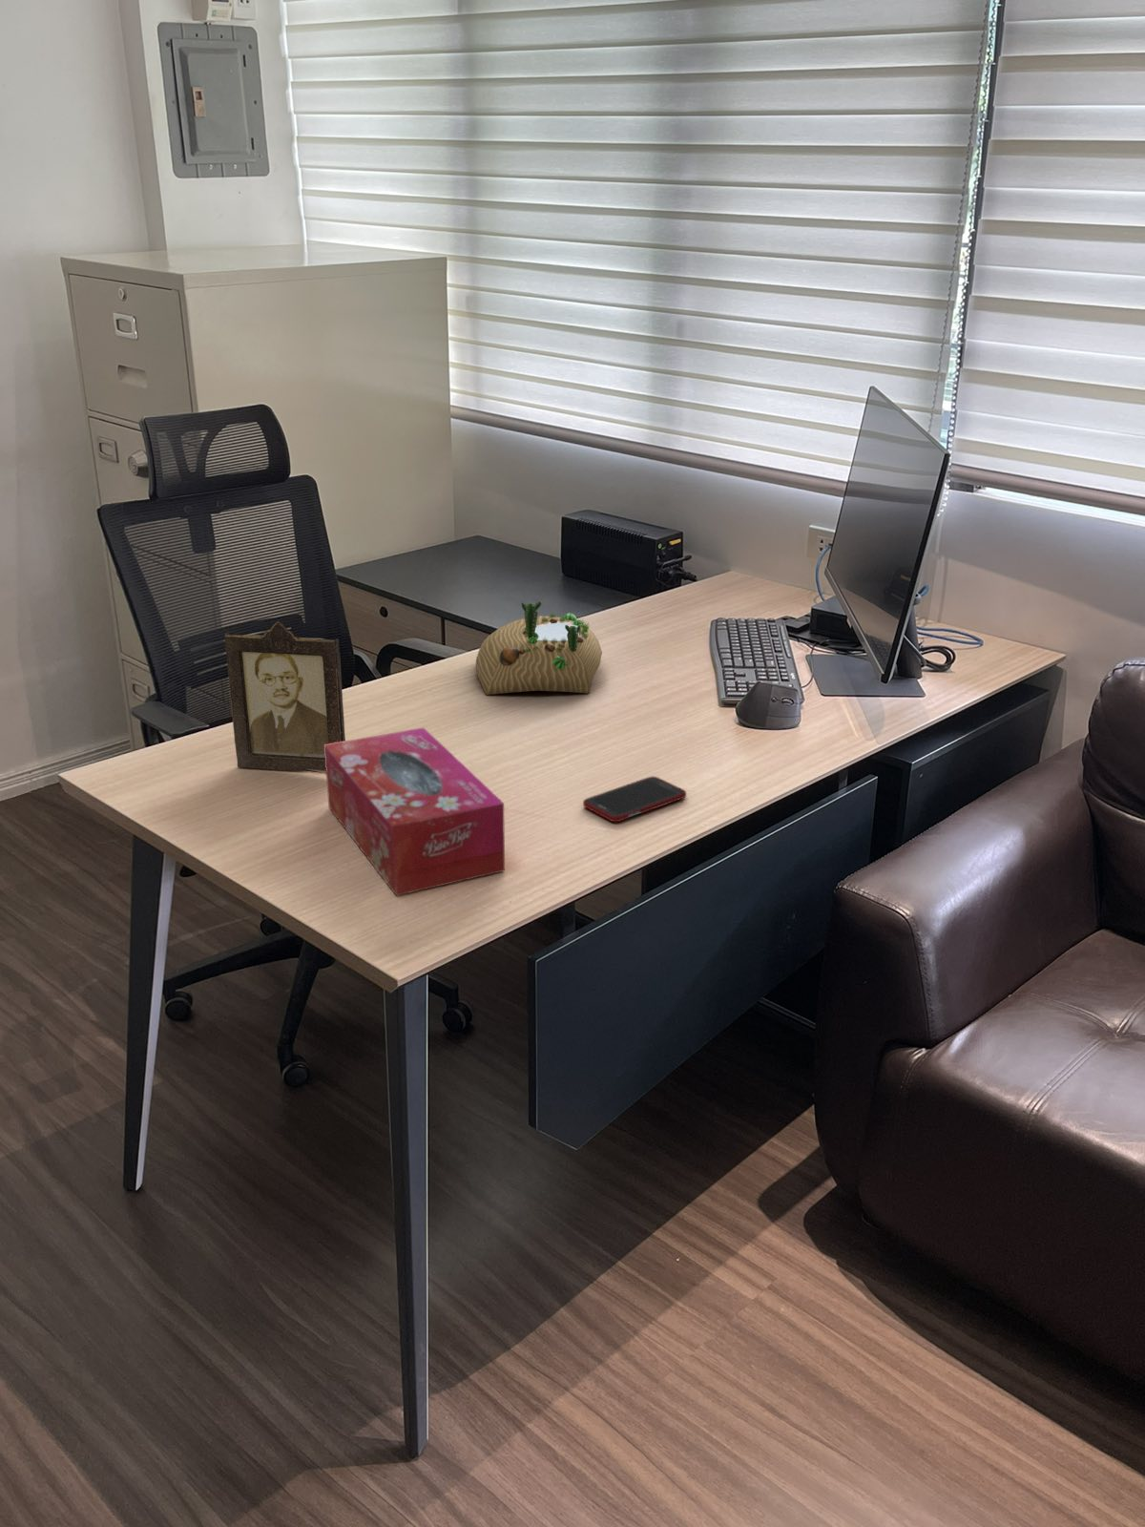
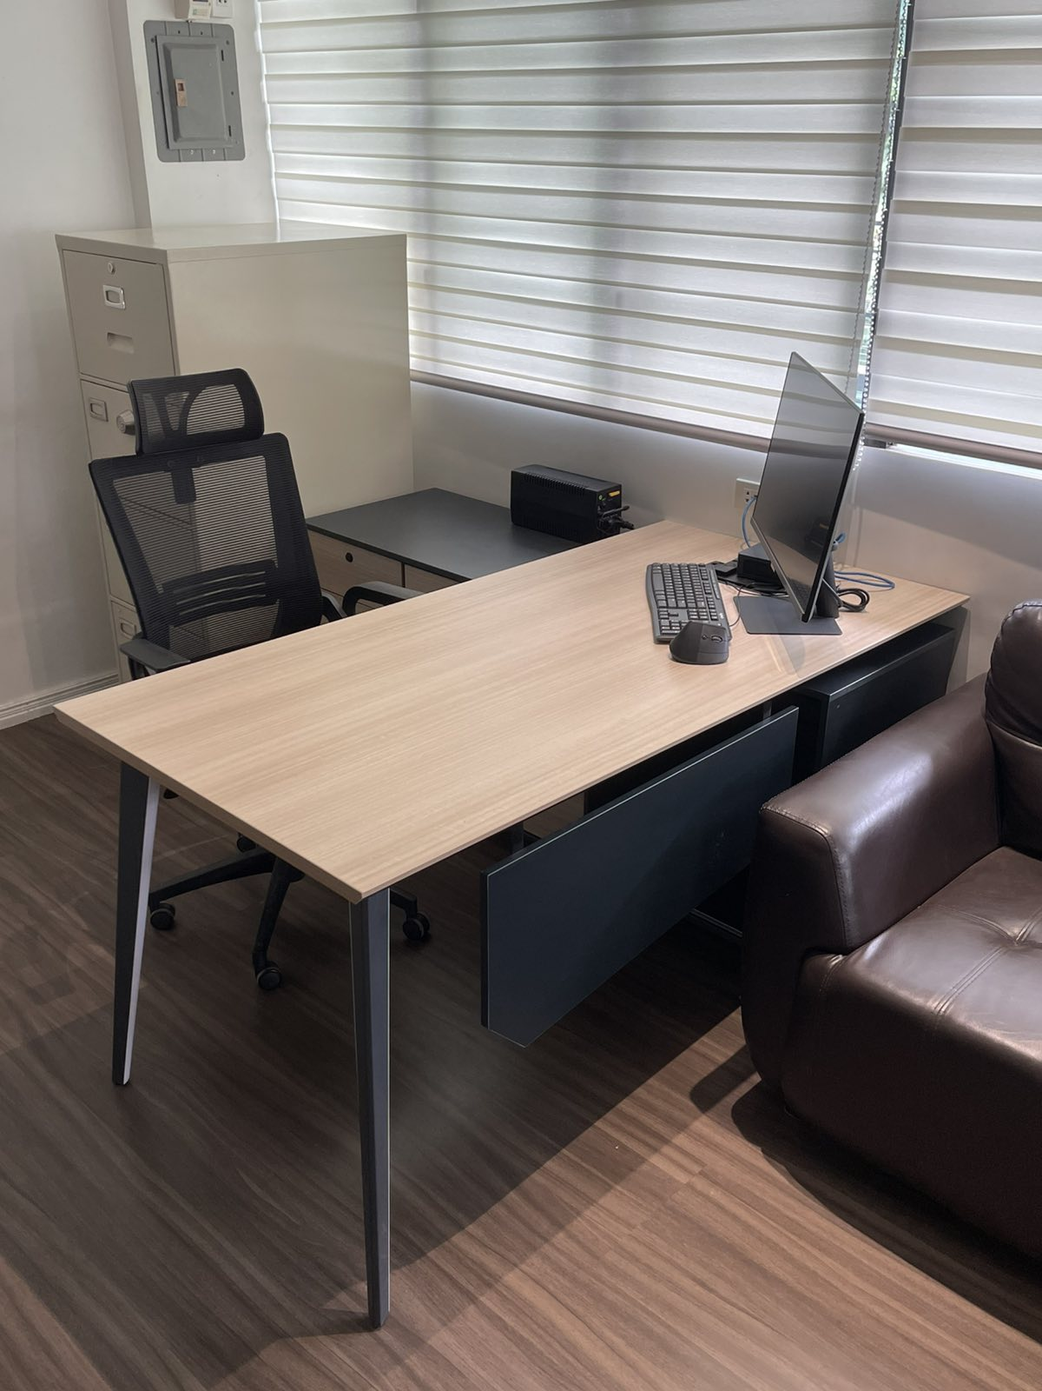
- succulent planter [474,600,603,696]
- cell phone [582,776,687,822]
- tissue box [325,726,505,897]
- photo frame [224,620,346,774]
